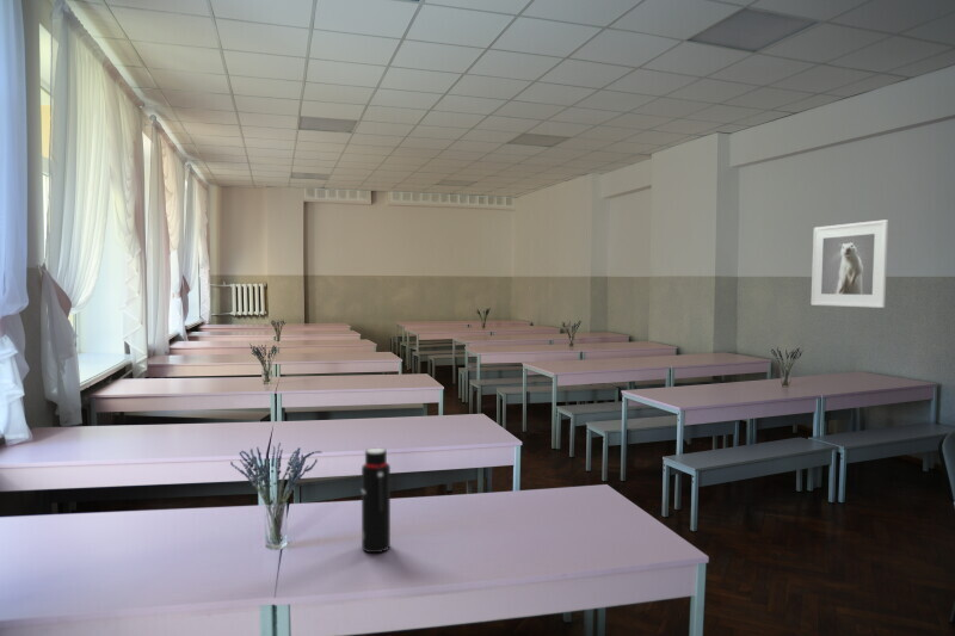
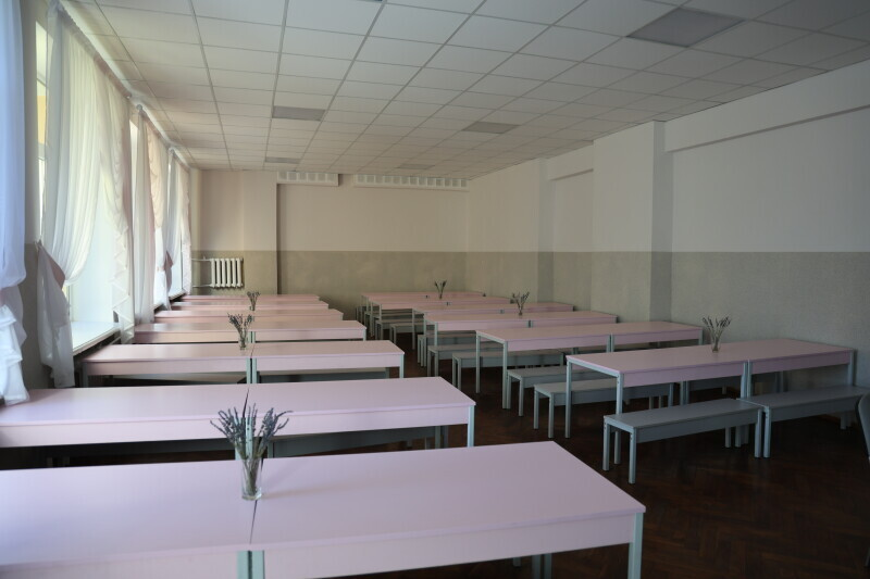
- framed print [811,218,889,309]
- water bottle [361,447,392,554]
